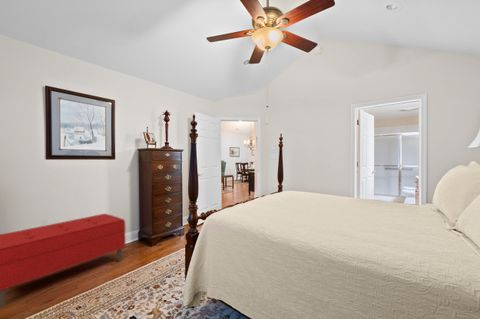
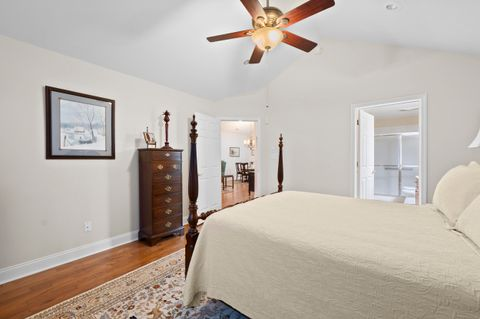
- bench [0,213,126,309]
